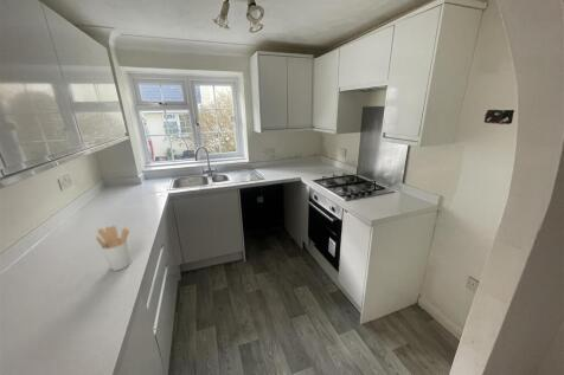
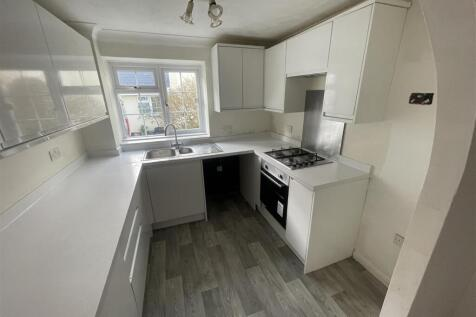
- utensil holder [95,225,133,272]
